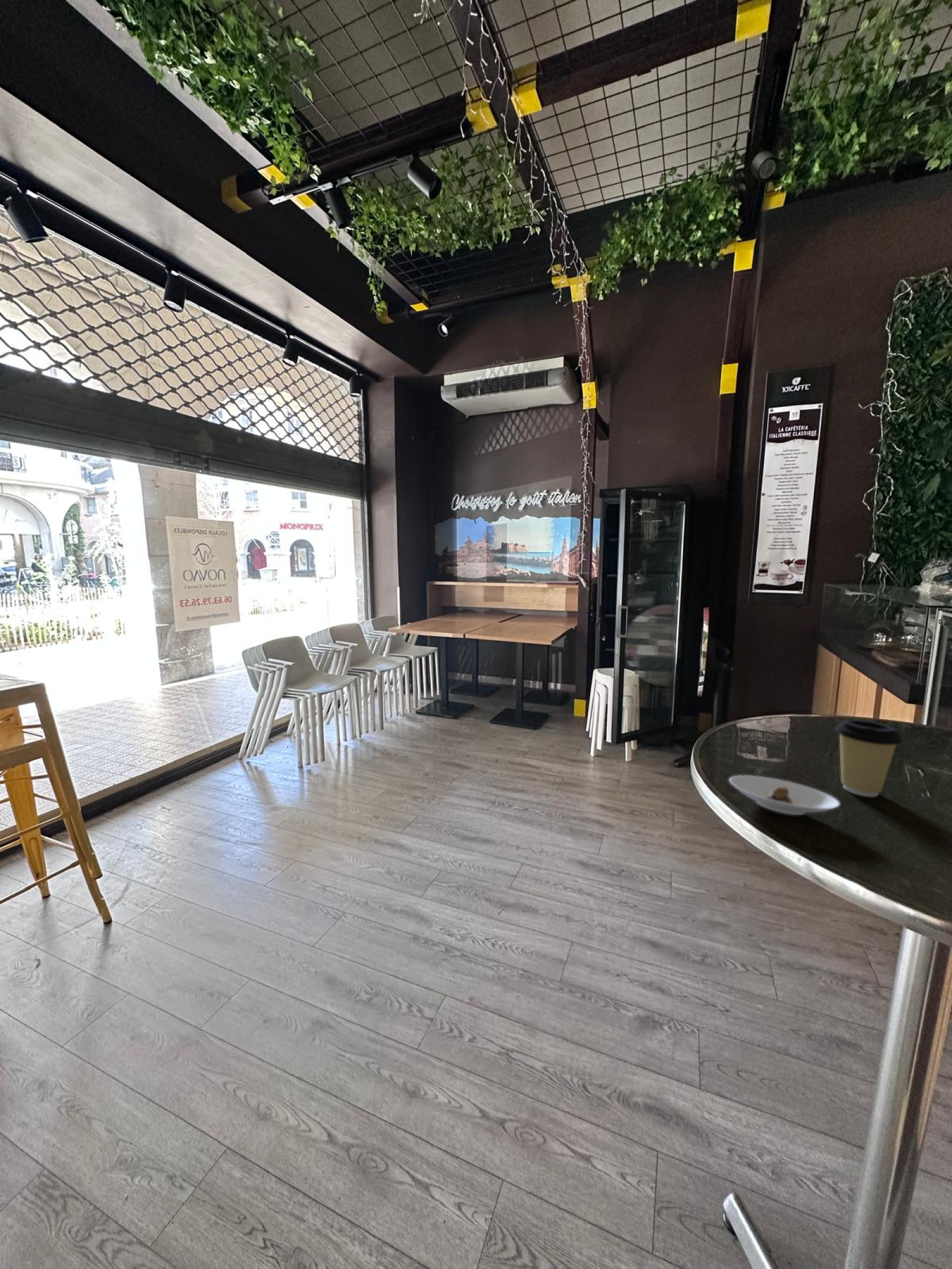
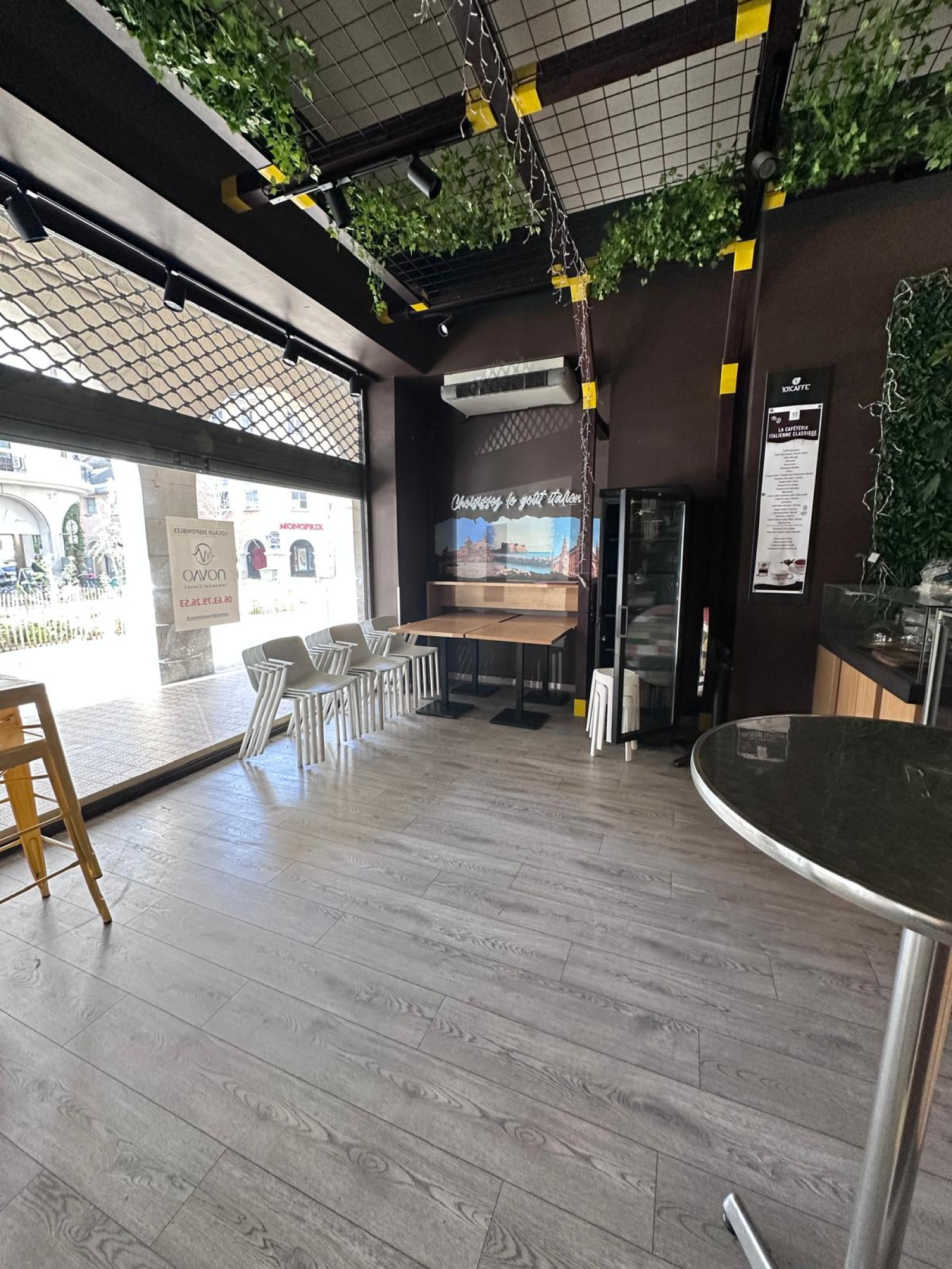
- coffee cup [834,719,903,797]
- saucer [728,775,840,816]
